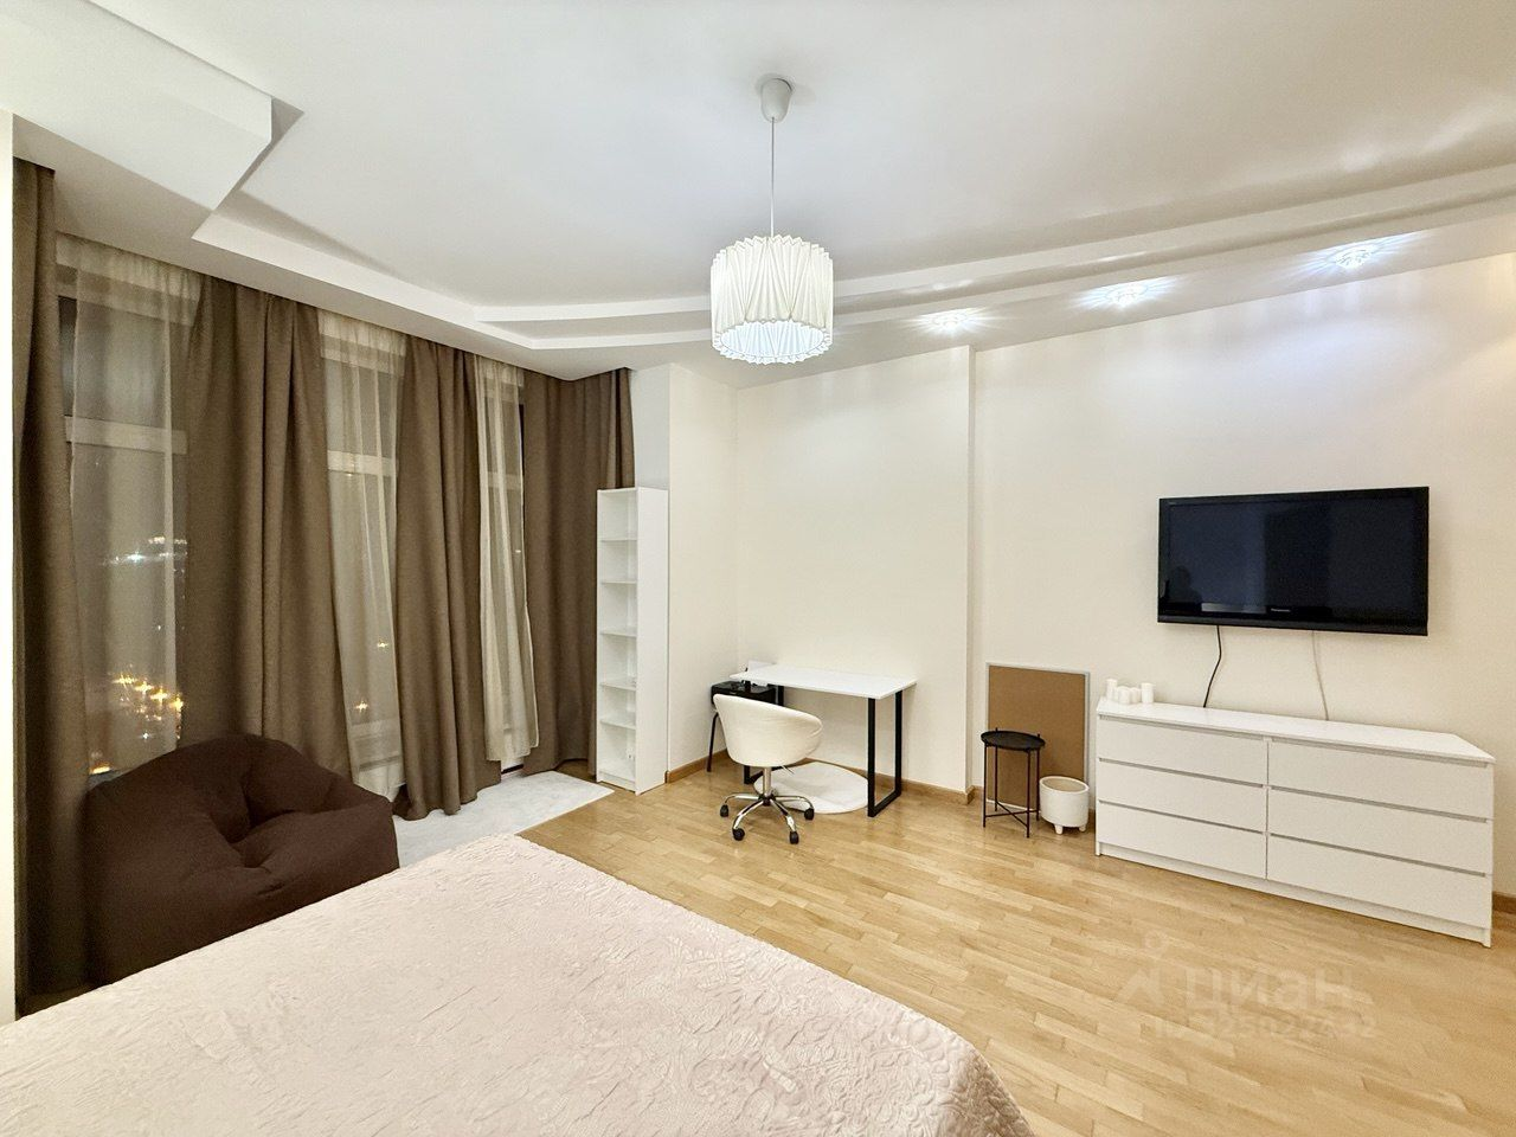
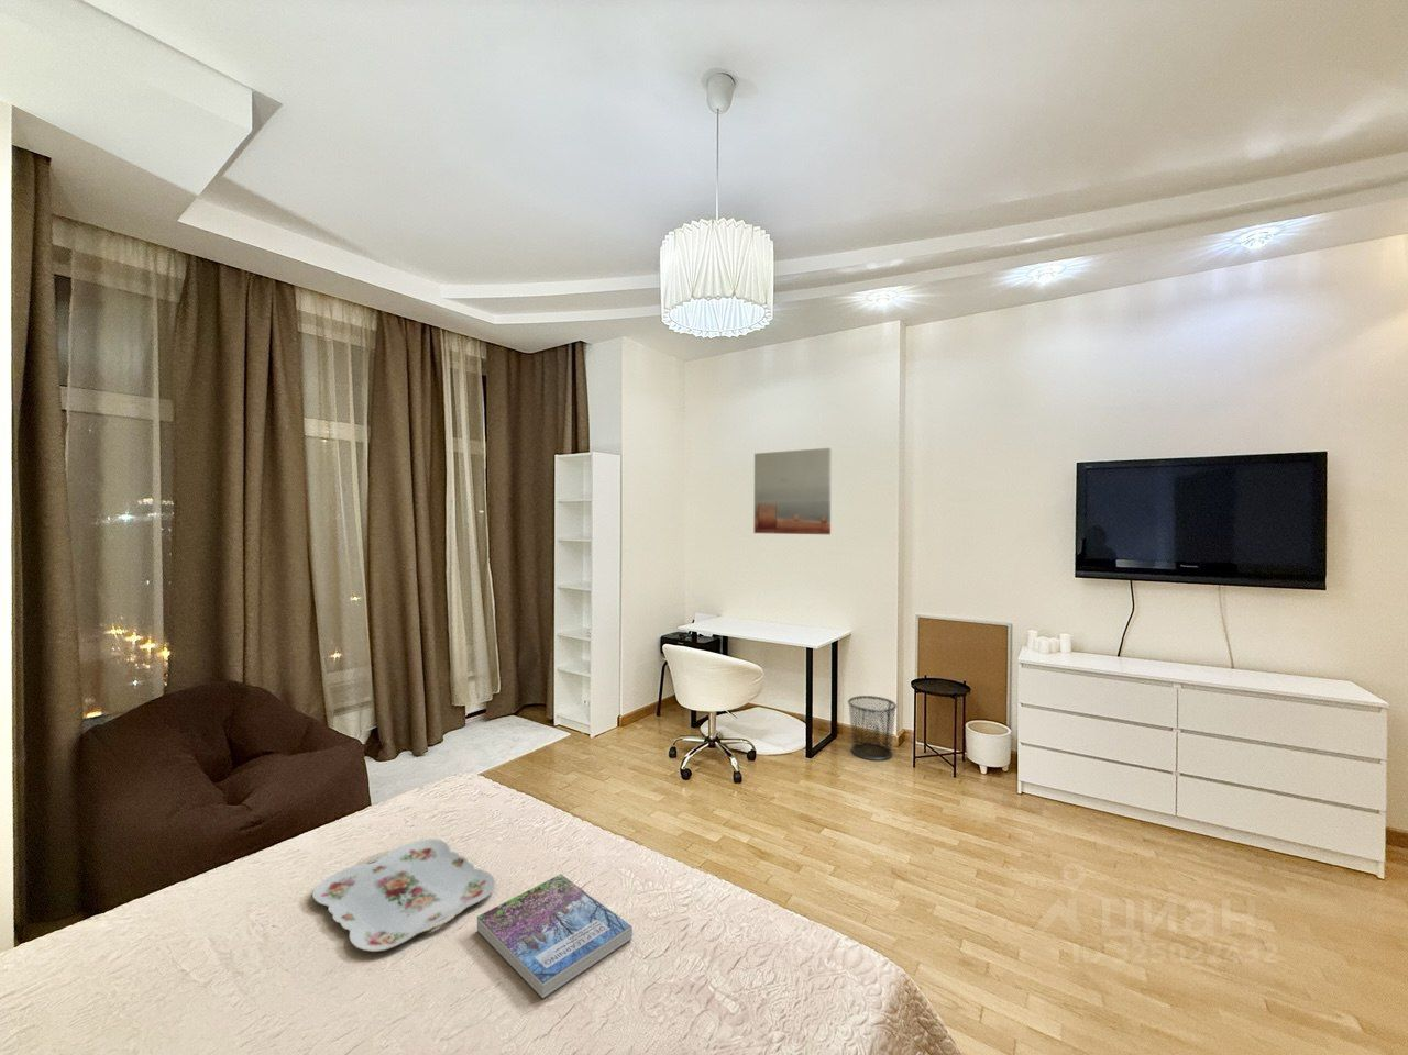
+ book [477,872,634,1000]
+ serving tray [312,839,496,953]
+ waste bin [847,695,898,761]
+ wall art [754,448,833,535]
